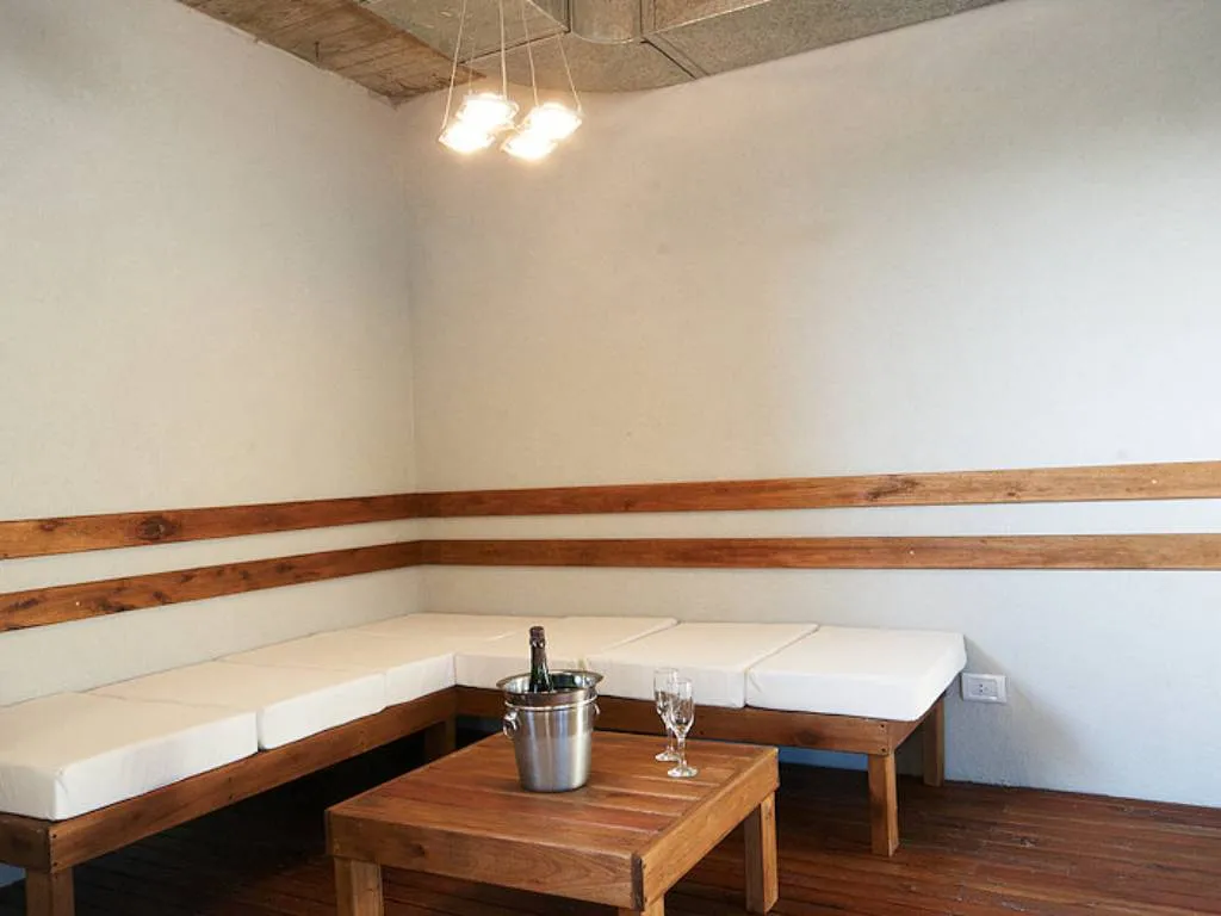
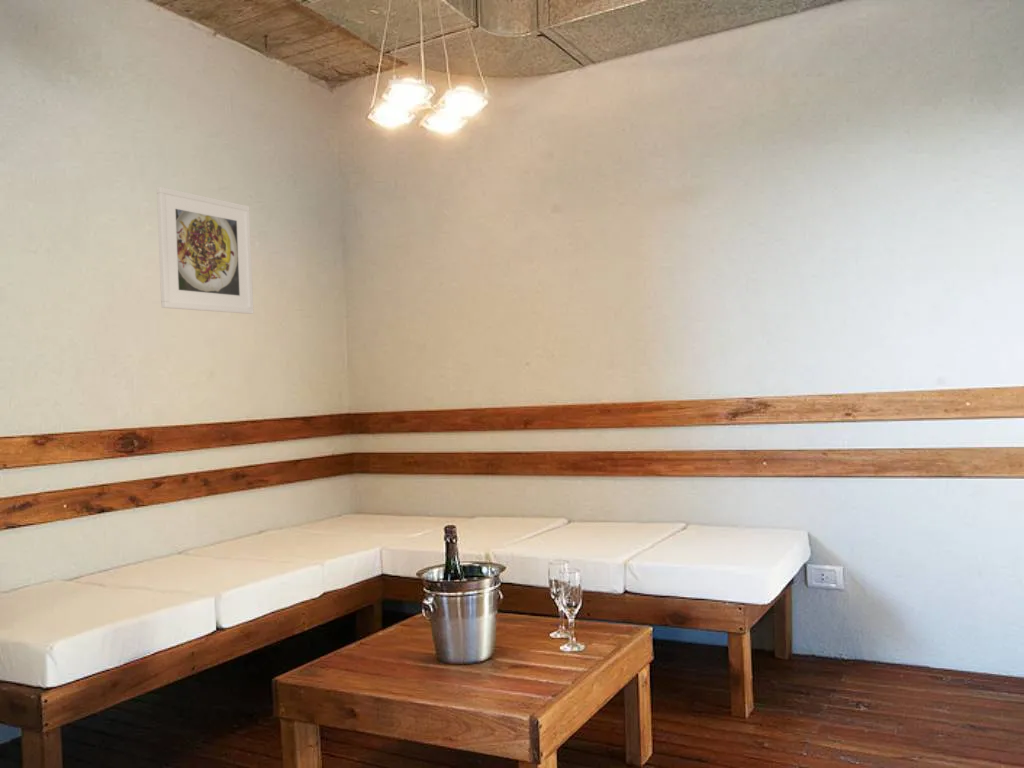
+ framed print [156,186,255,315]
